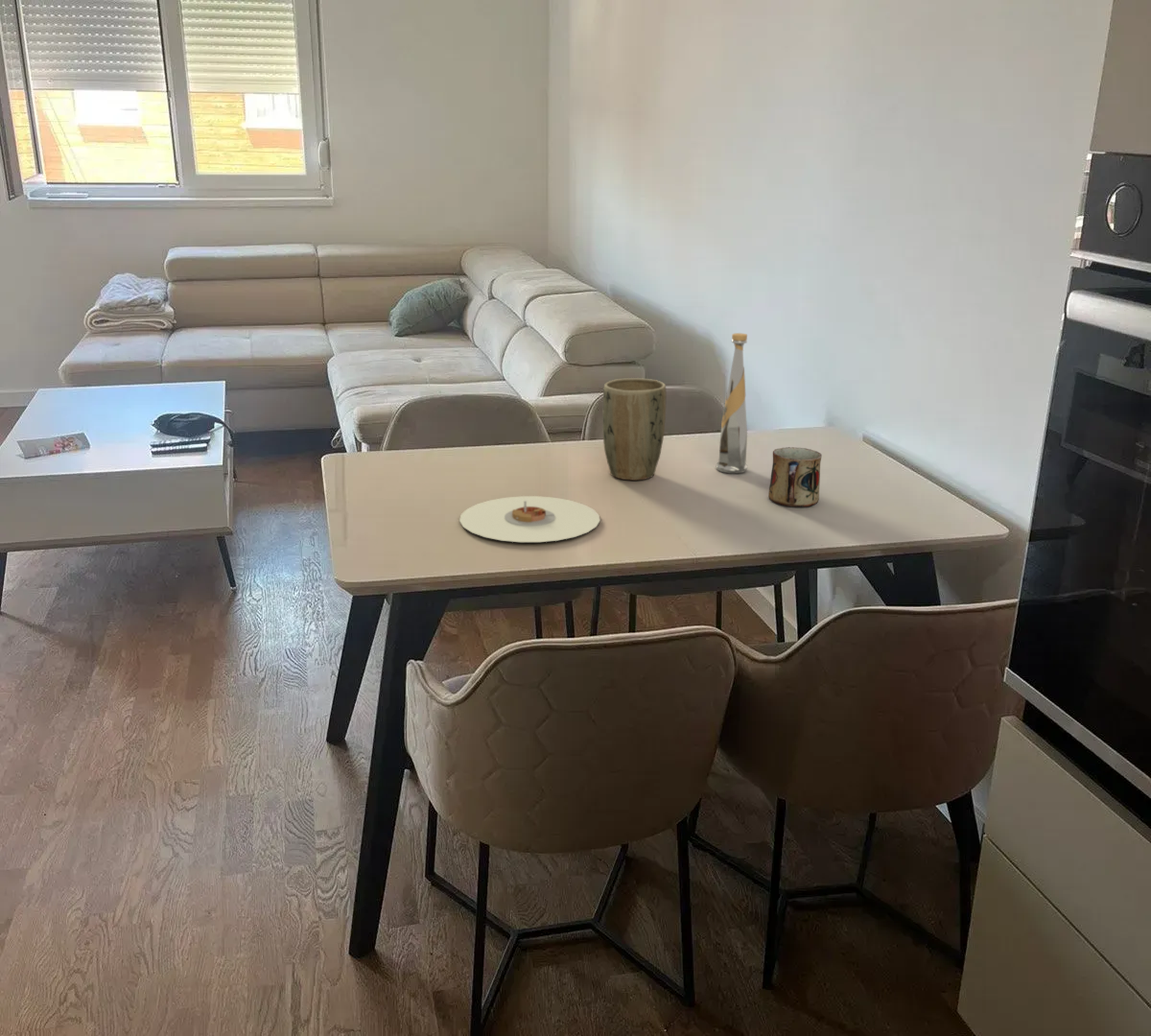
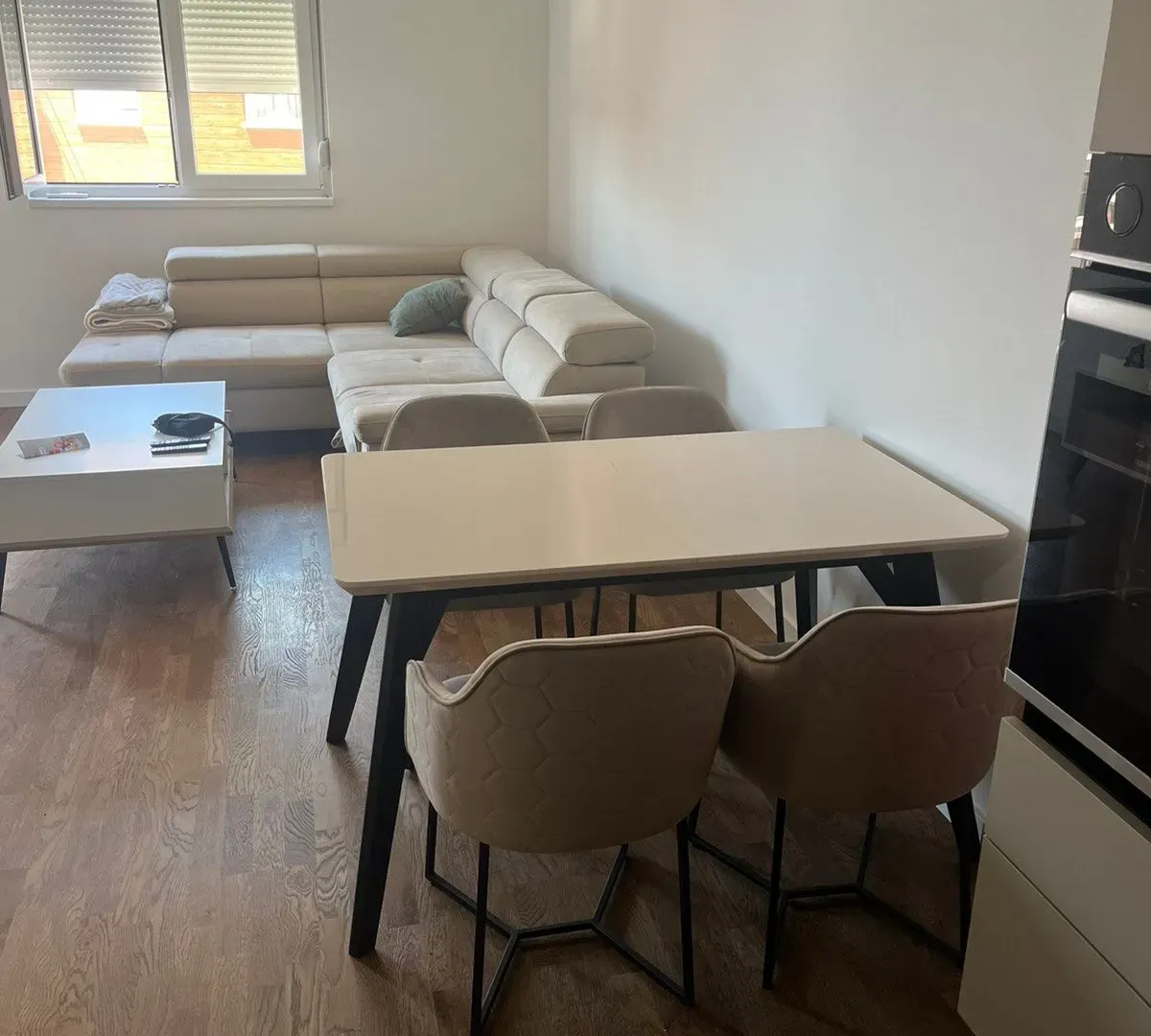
- plate [458,495,600,543]
- mug [767,446,823,508]
- bottle [716,332,748,474]
- plant pot [601,377,668,482]
